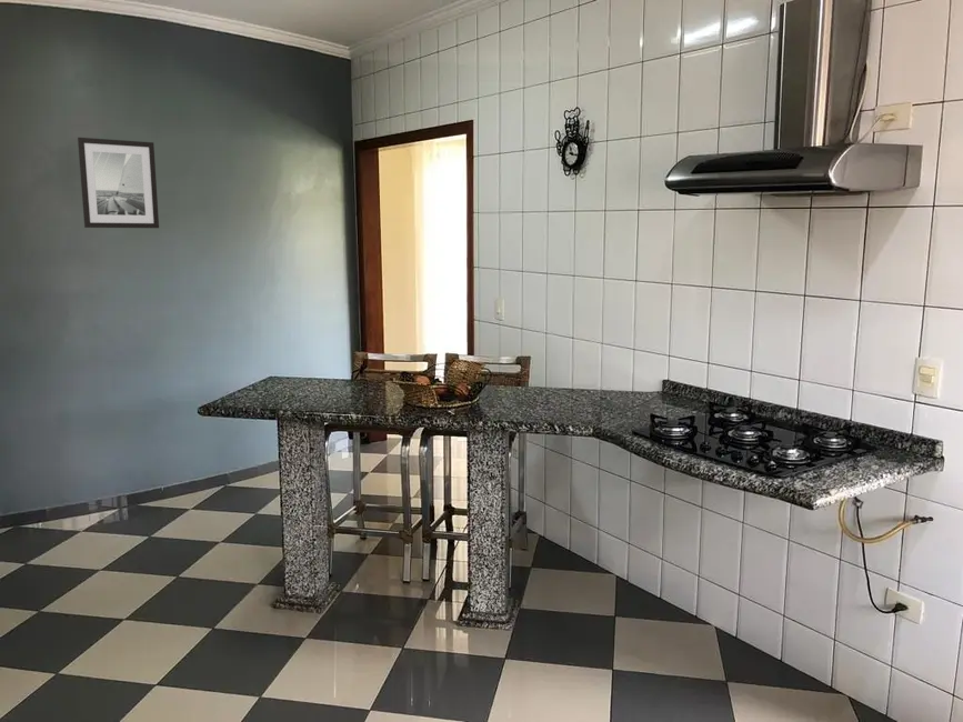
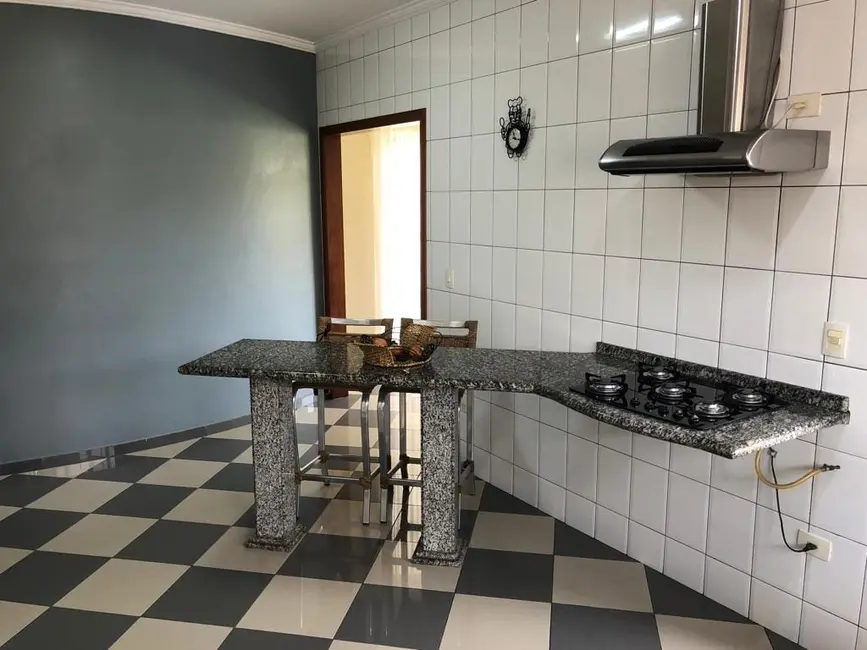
- wall art [77,137,160,229]
